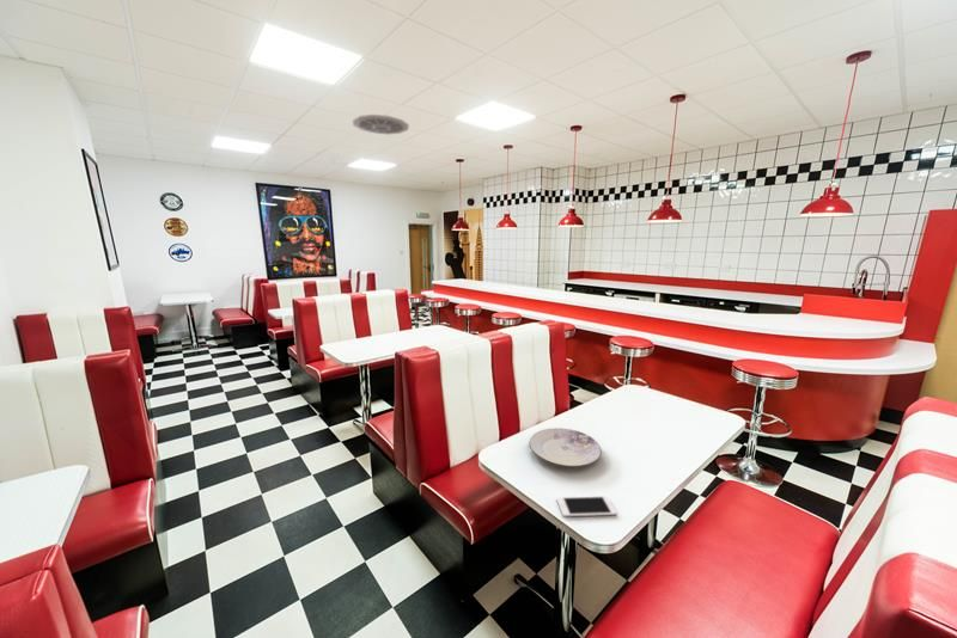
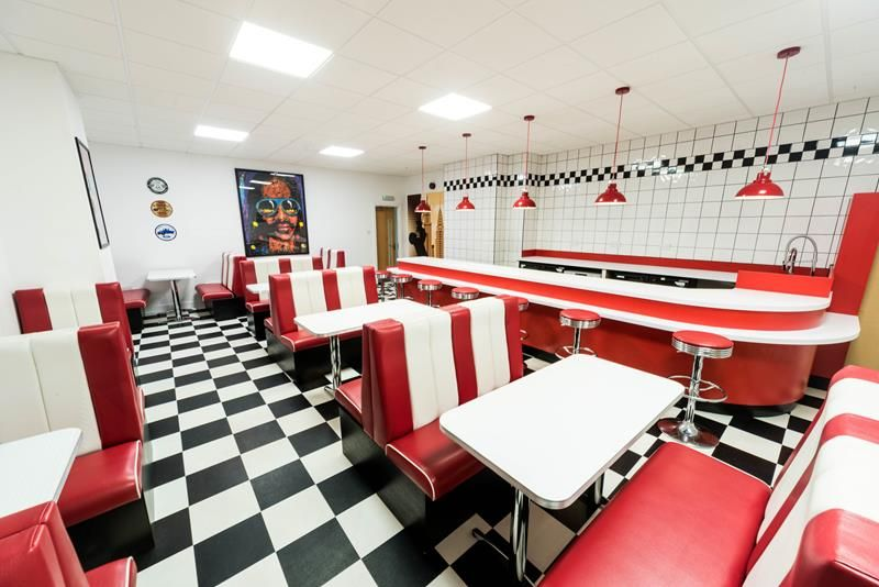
- ceiling vent [352,114,410,136]
- cell phone [556,495,617,517]
- plate [529,427,603,467]
